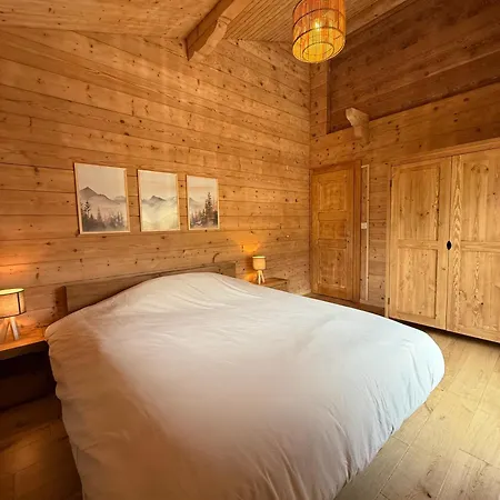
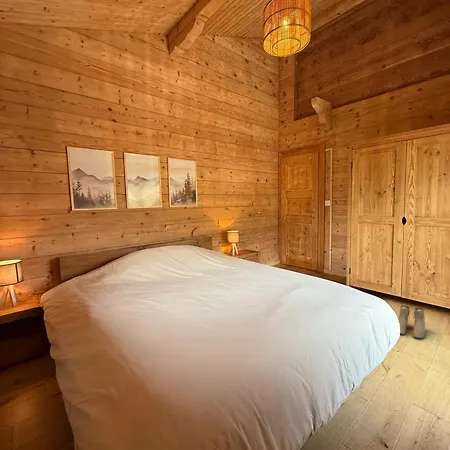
+ boots [397,304,426,339]
